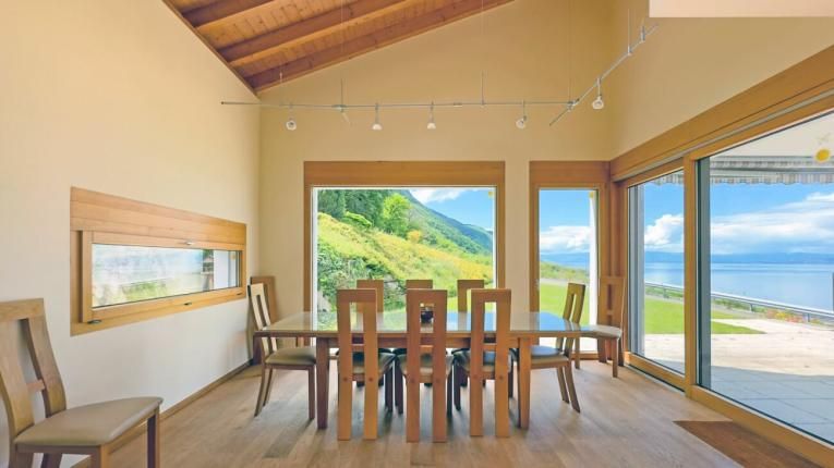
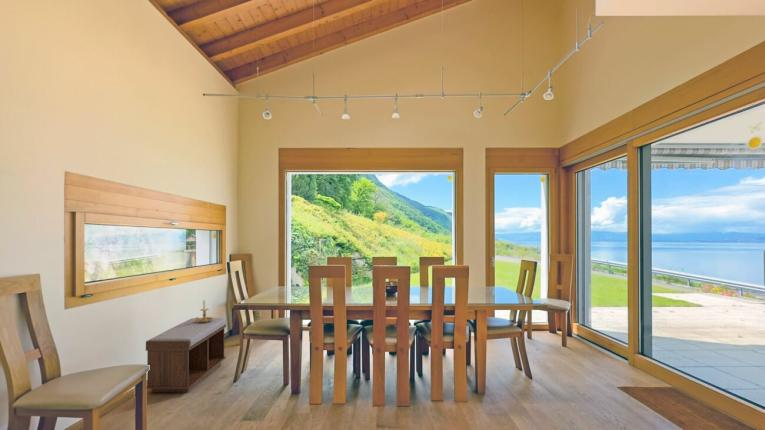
+ bench [145,317,227,393]
+ candle holder [195,299,214,323]
